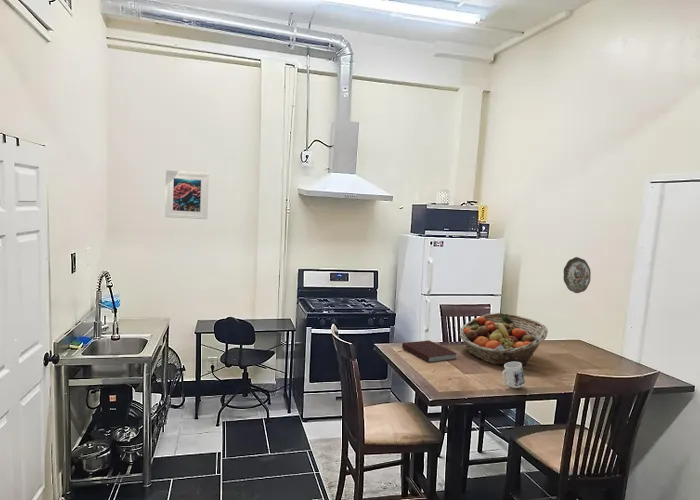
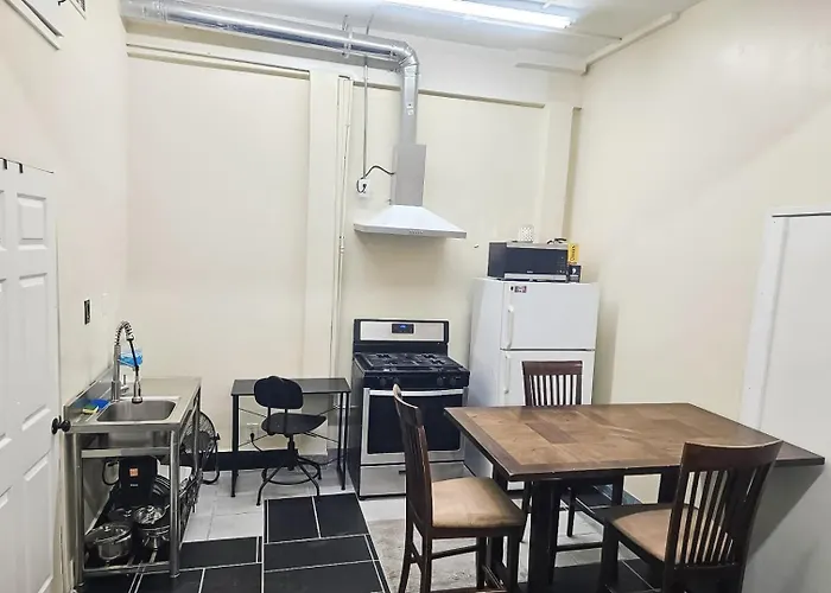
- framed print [164,169,210,220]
- decorative plate [563,256,592,294]
- notebook [401,339,458,364]
- mug [501,362,526,389]
- fruit basket [459,312,549,368]
